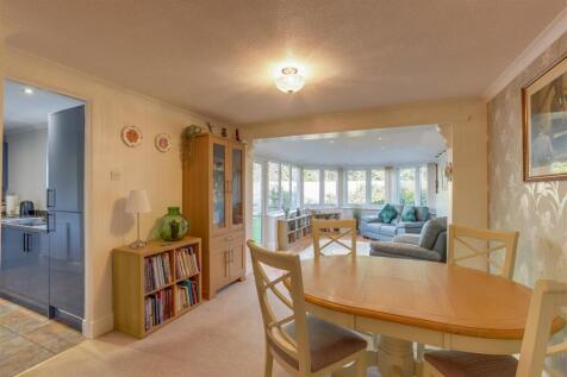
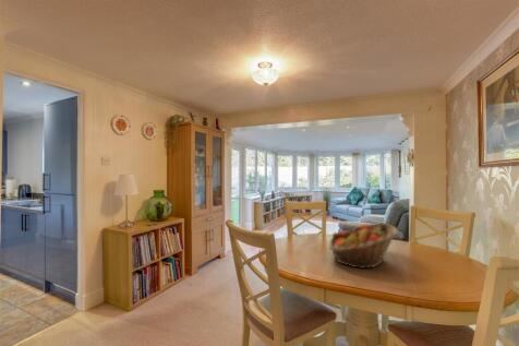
+ fruit basket [327,222,399,270]
